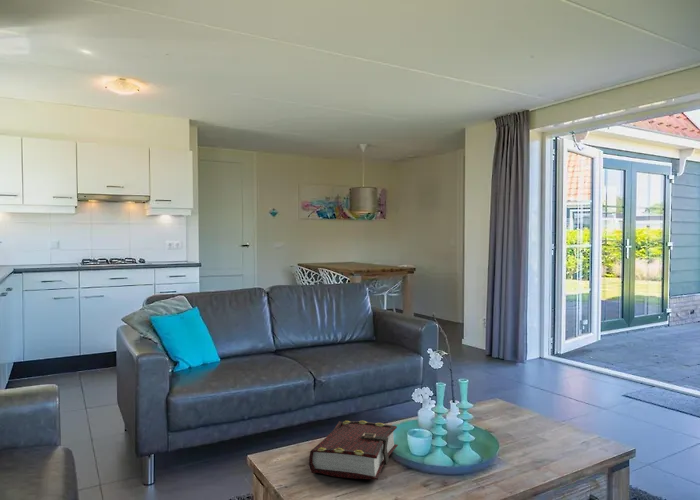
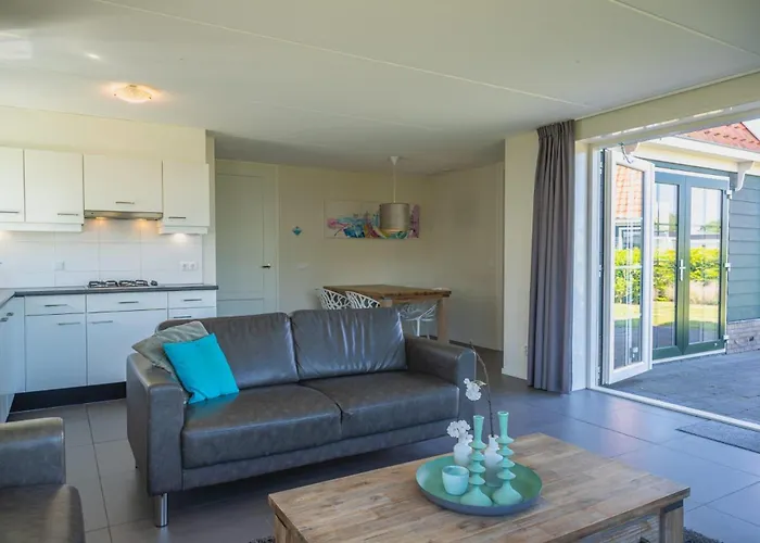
- book [308,420,399,480]
